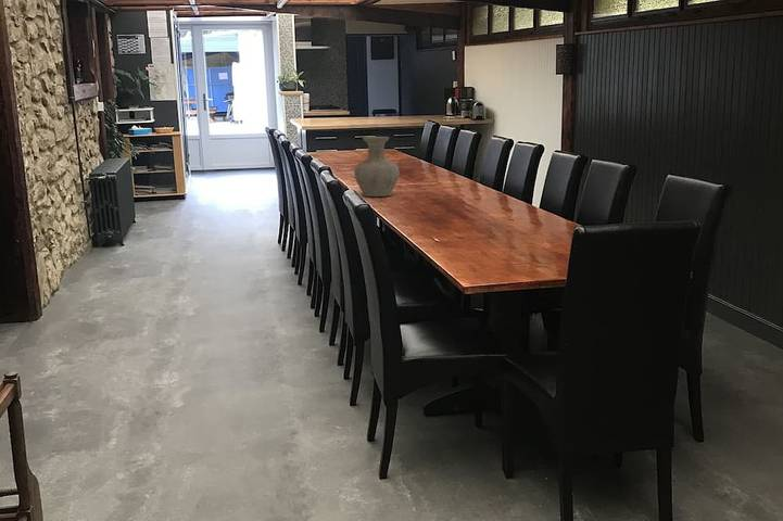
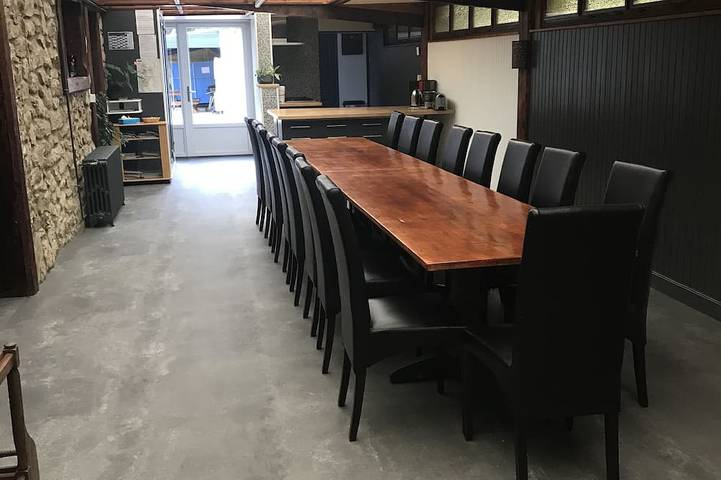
- vase [353,136,401,198]
